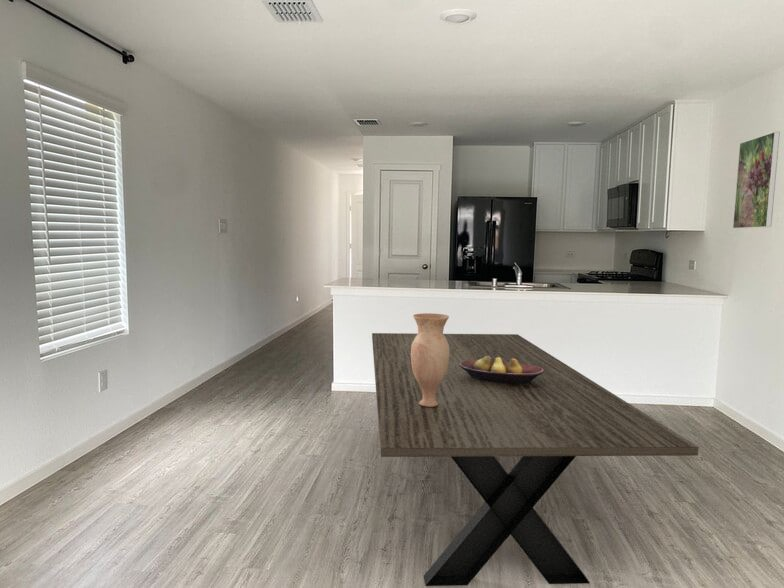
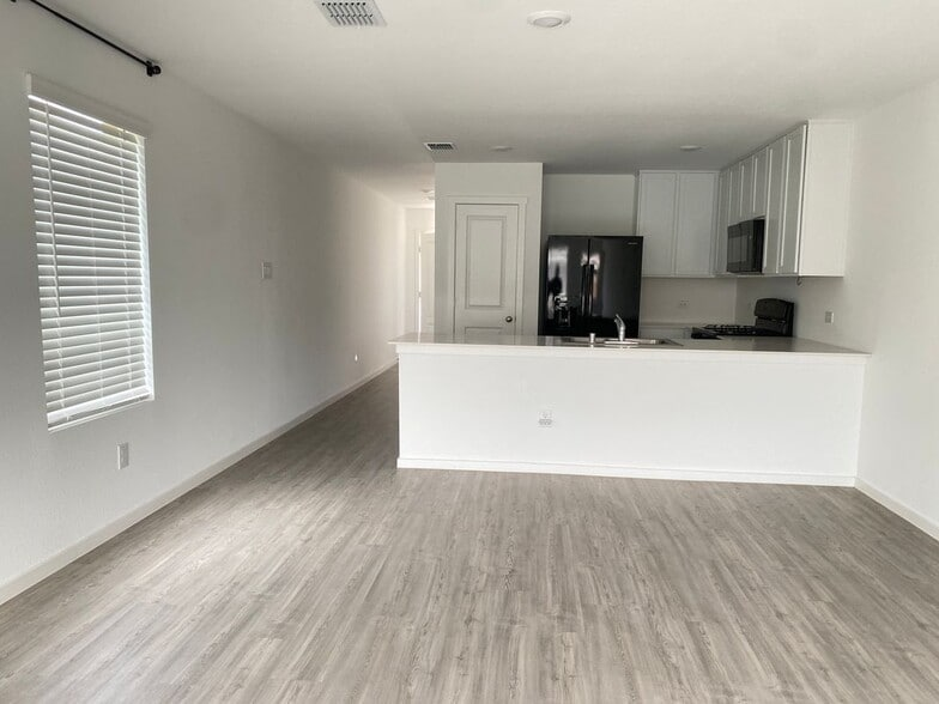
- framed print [732,131,781,230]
- vase [411,312,450,407]
- dining table [371,332,699,587]
- fruit bowl [459,356,544,384]
